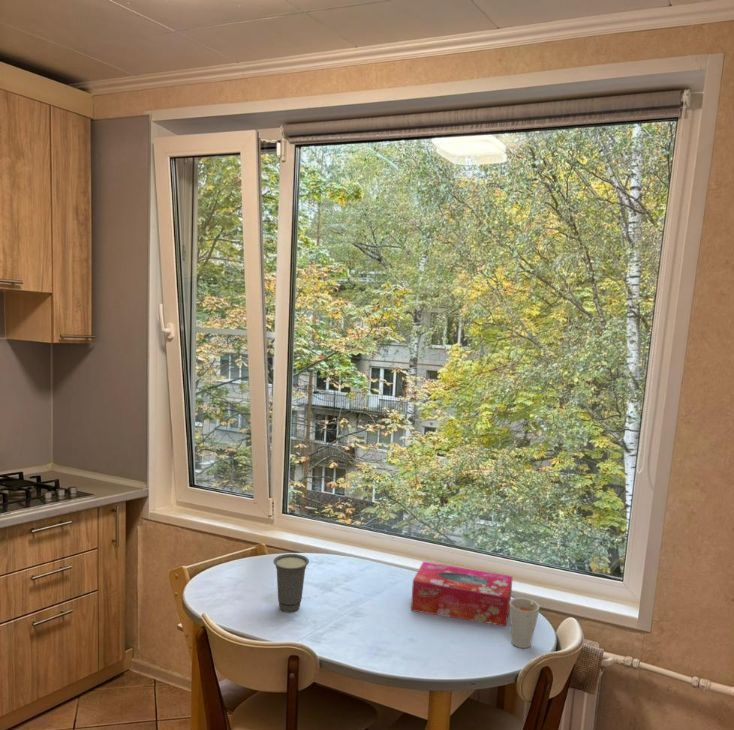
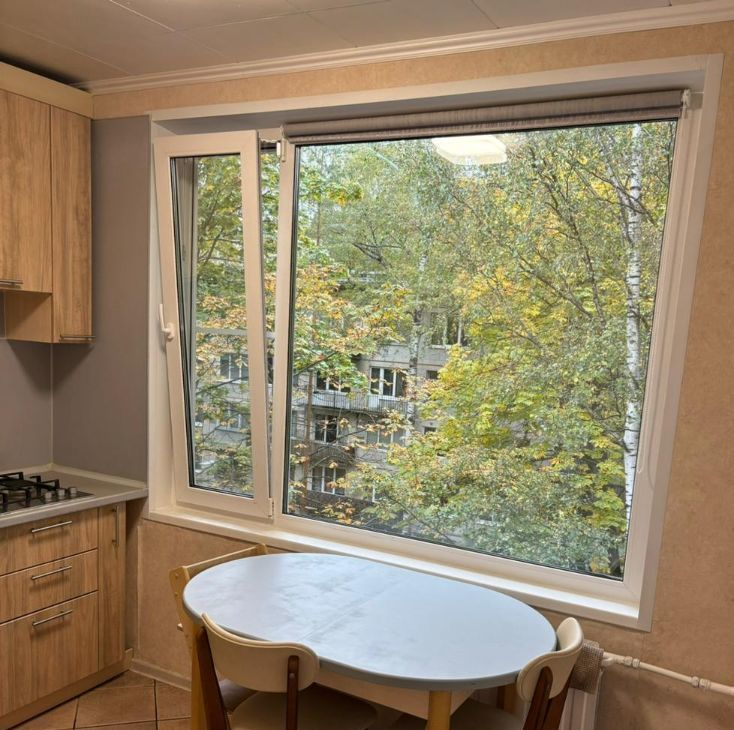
- cup [509,596,541,649]
- cup [272,553,310,613]
- tissue box [410,560,514,627]
